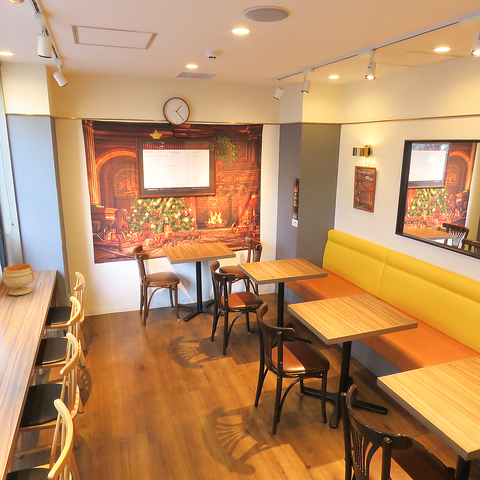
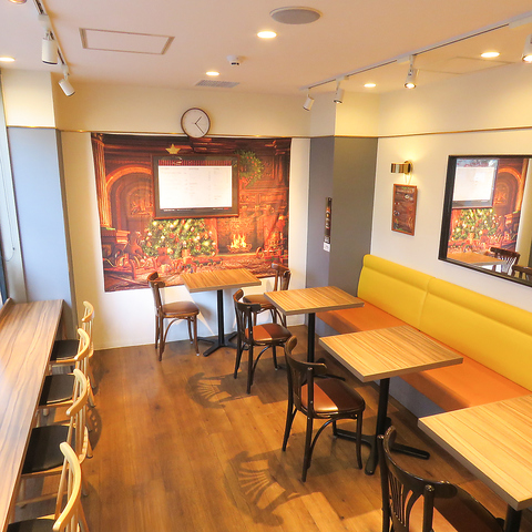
- footed bowl [2,263,35,296]
